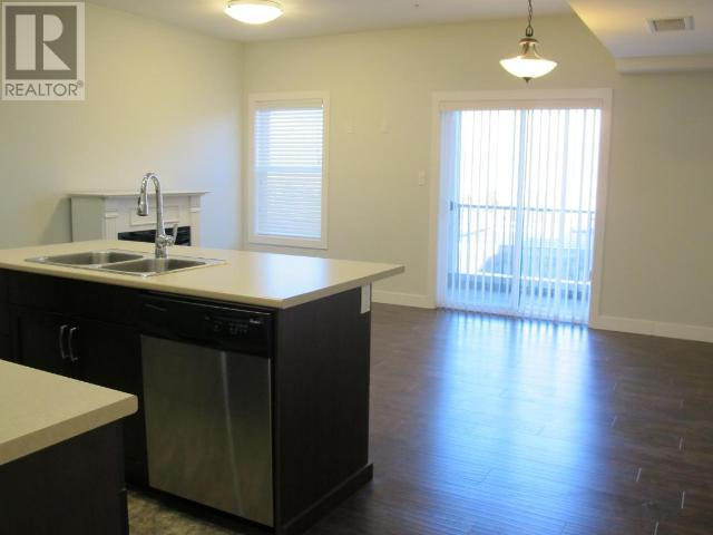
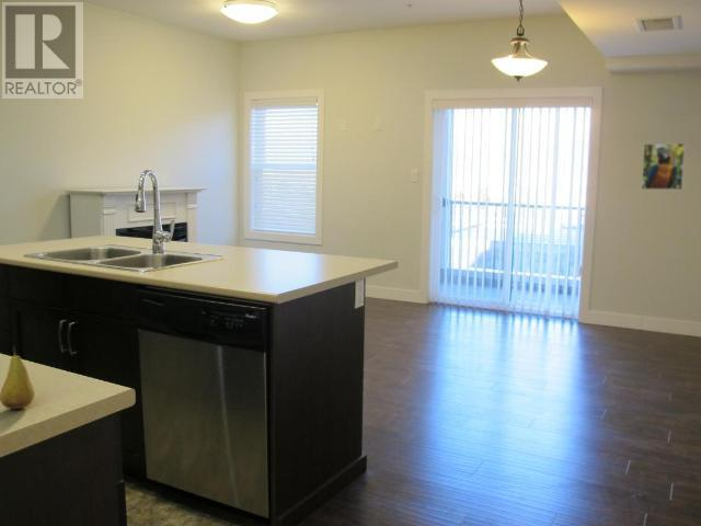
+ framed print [641,142,686,191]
+ fruit [0,345,36,410]
